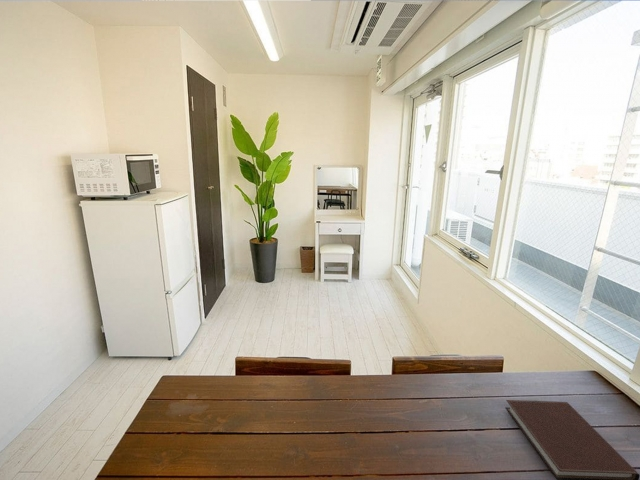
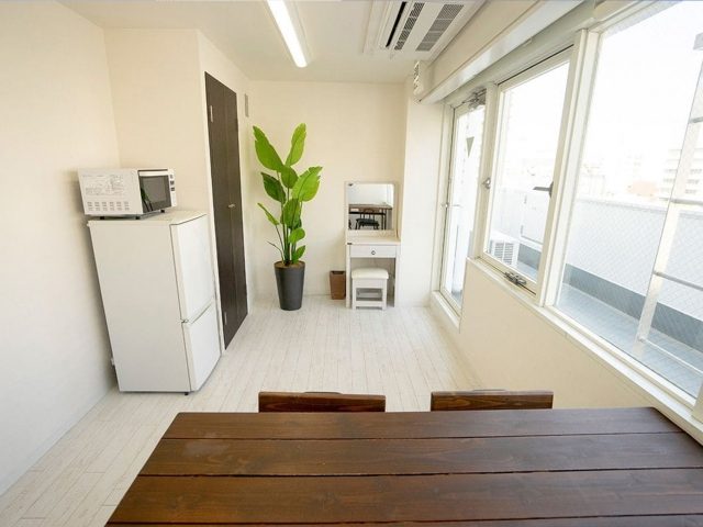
- notebook [504,399,640,480]
